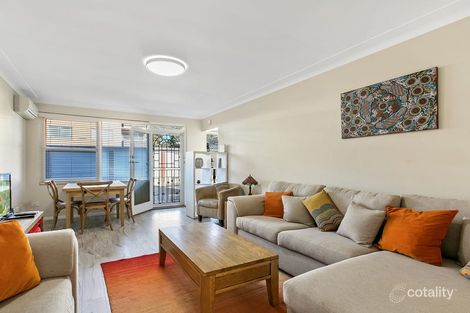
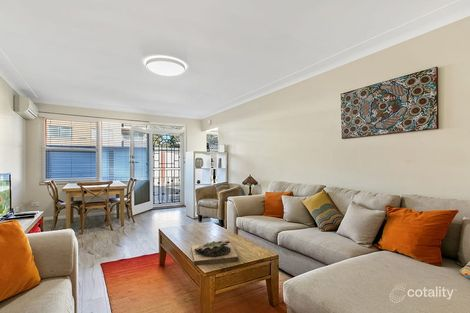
+ succulent planter [190,239,239,267]
